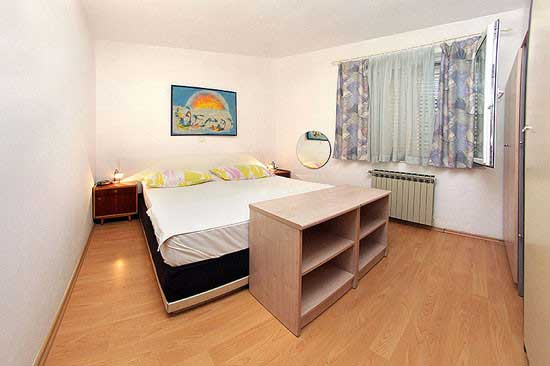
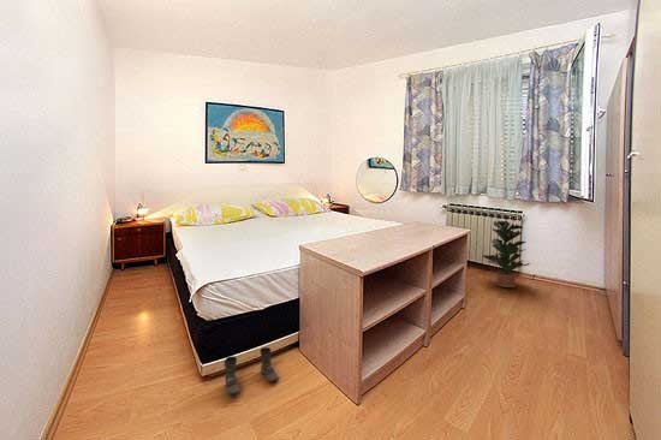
+ potted plant [482,220,531,289]
+ boots [224,346,280,397]
